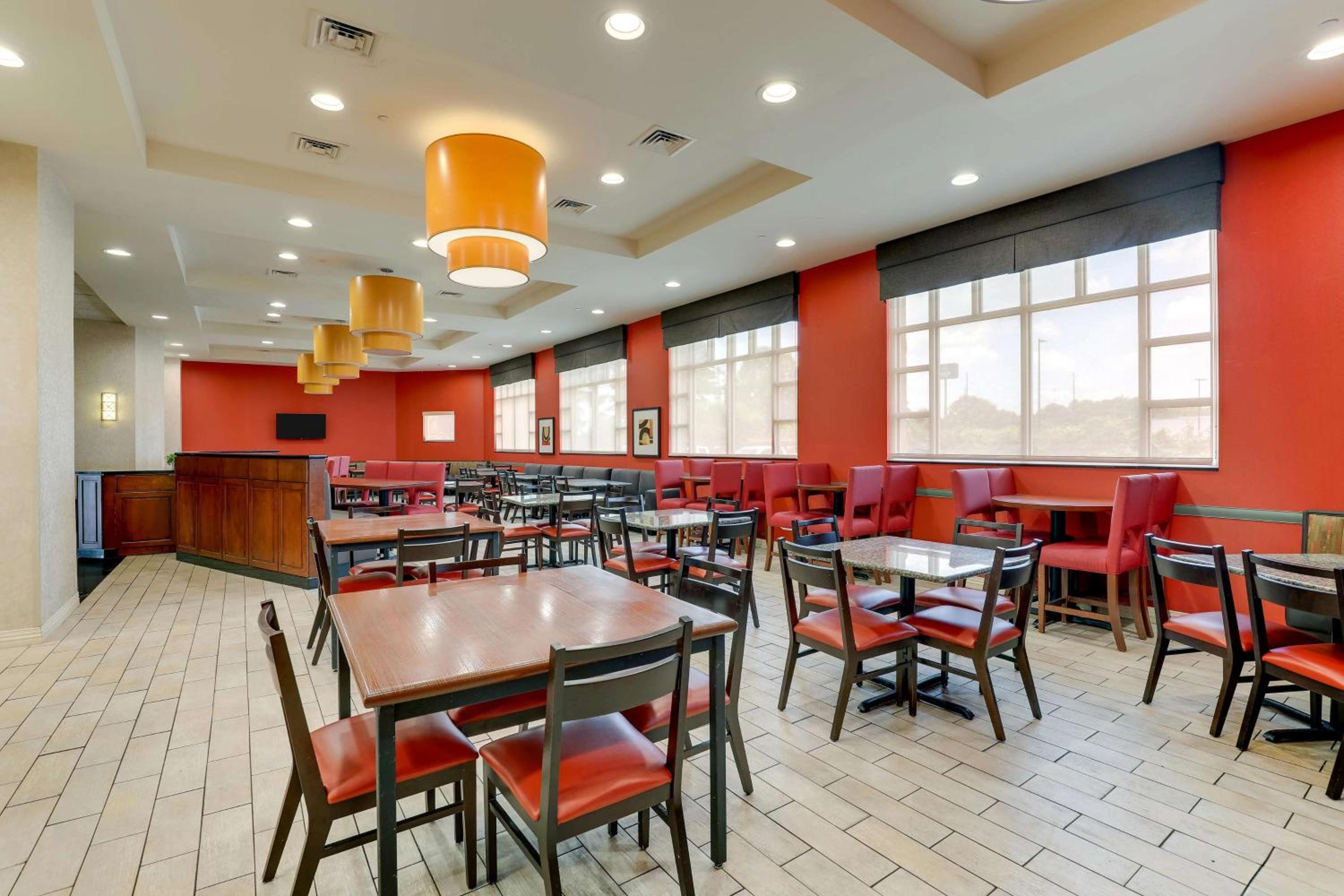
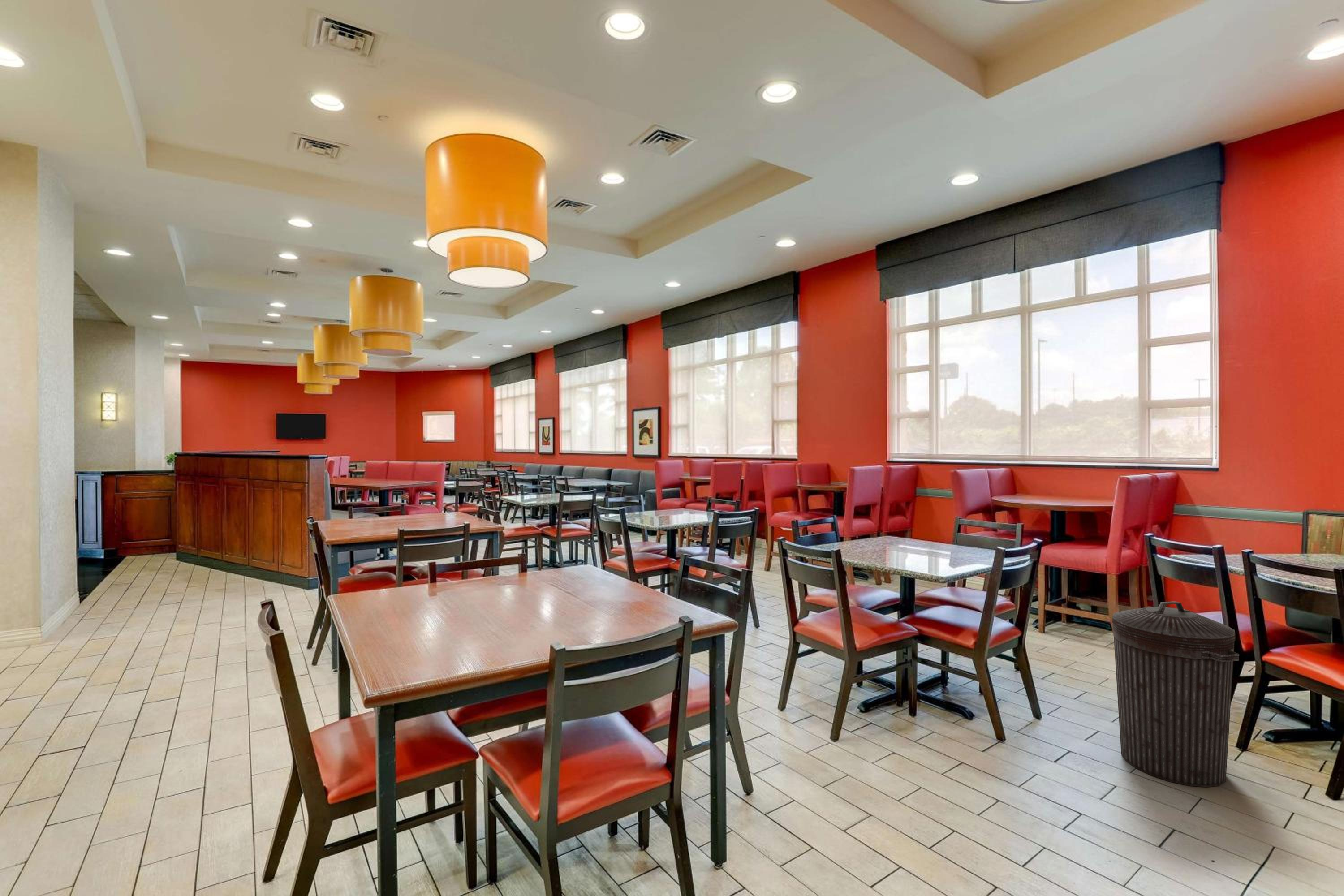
+ trash can [1112,601,1240,788]
